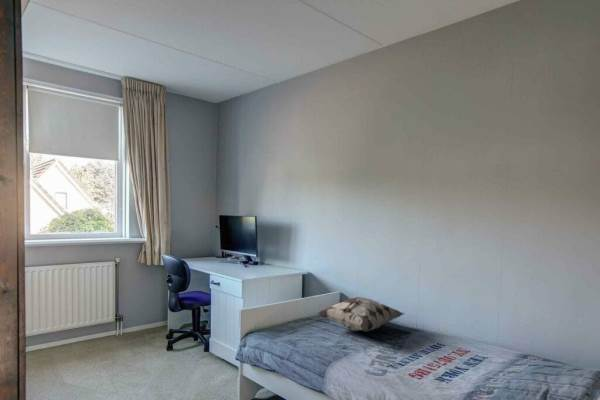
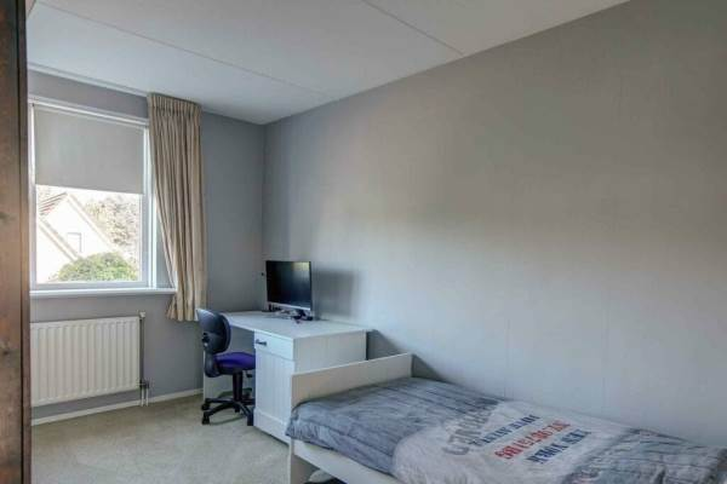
- decorative pillow [317,296,405,332]
